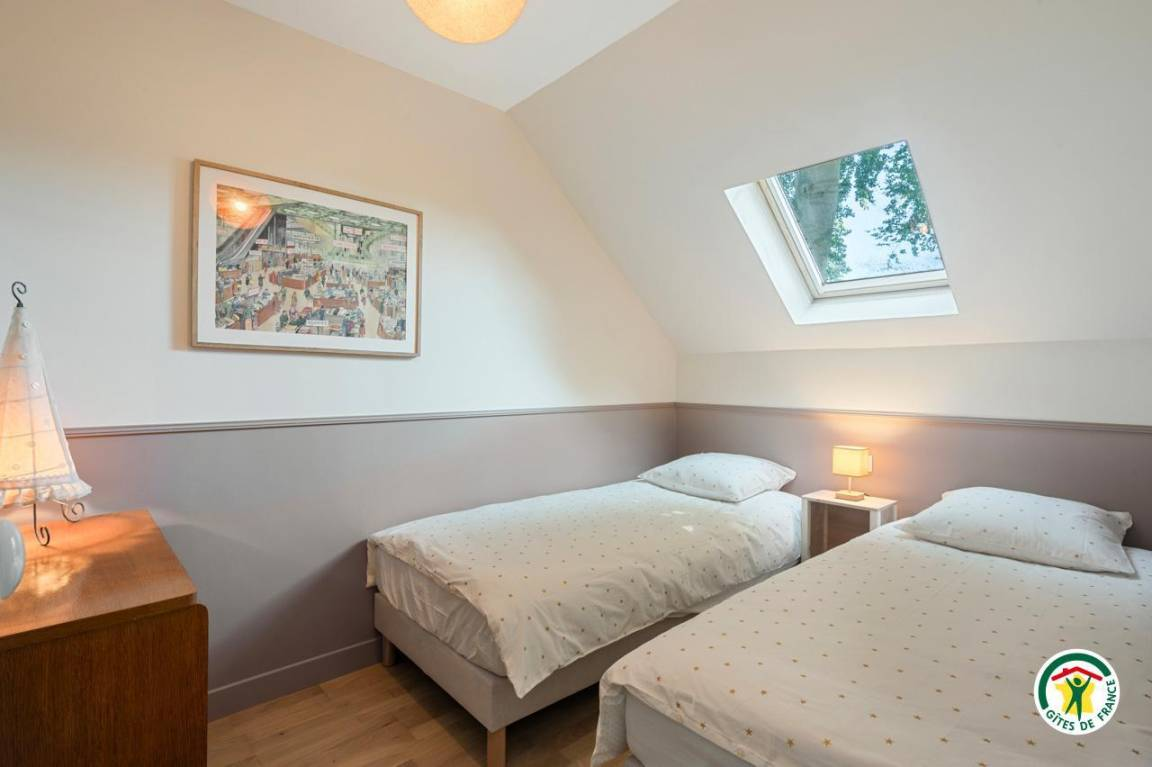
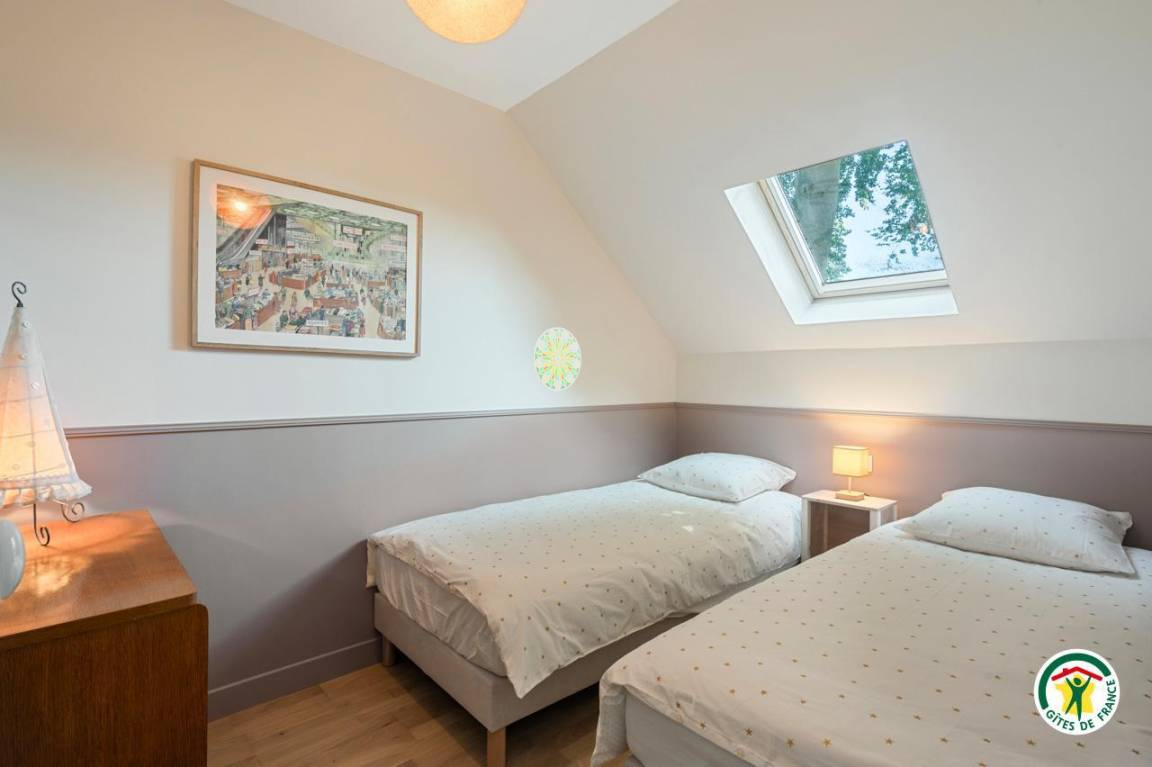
+ decorative plate [532,326,582,392]
